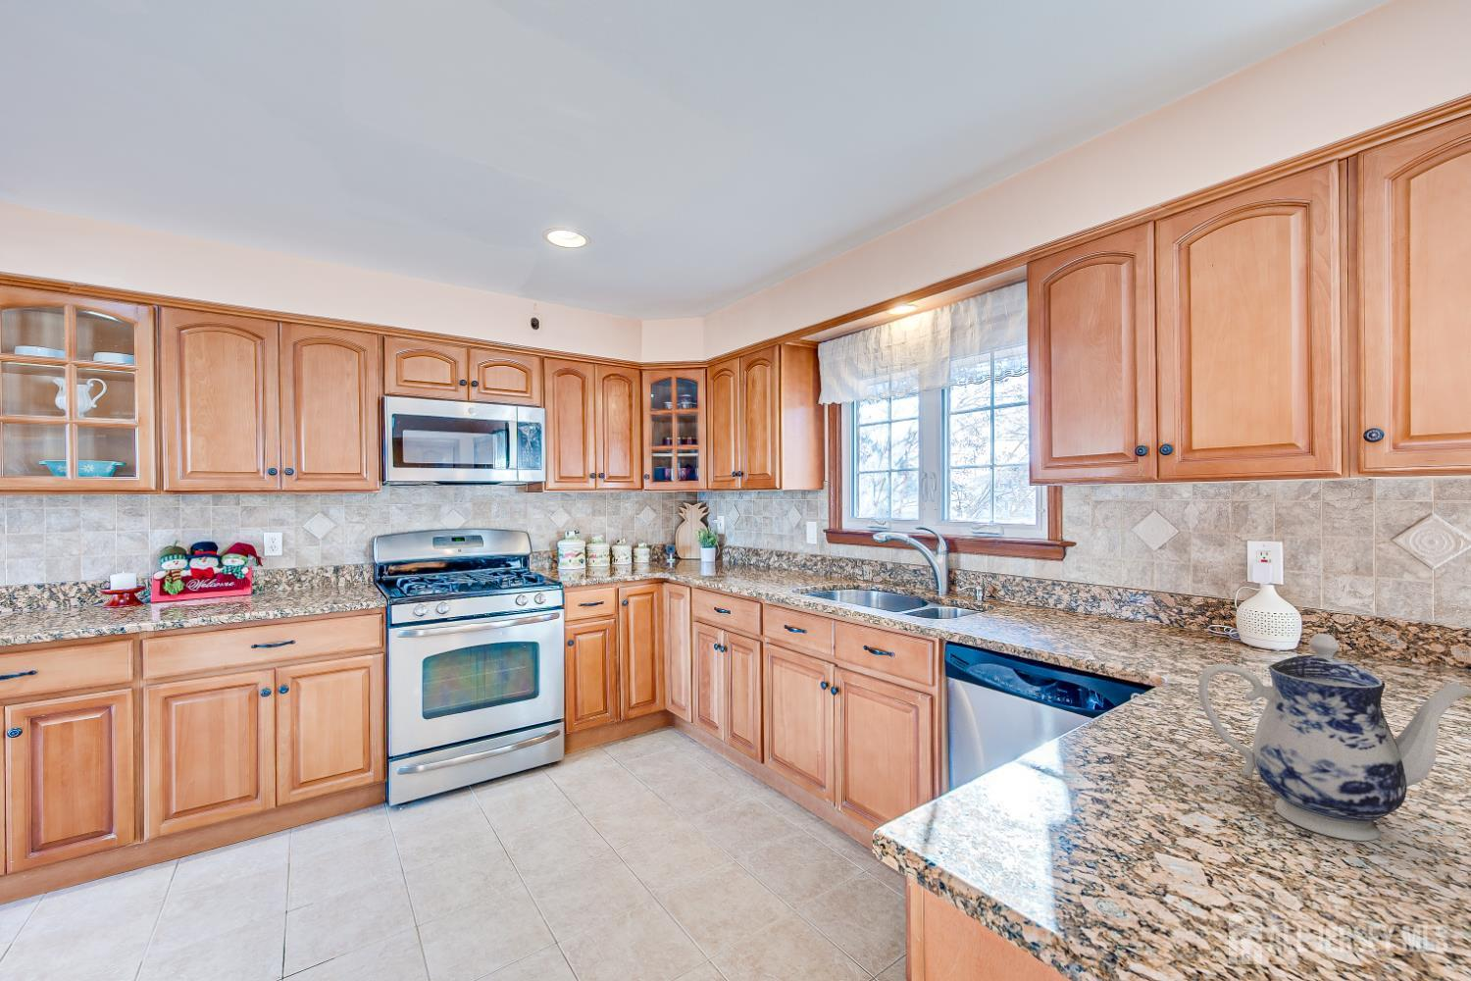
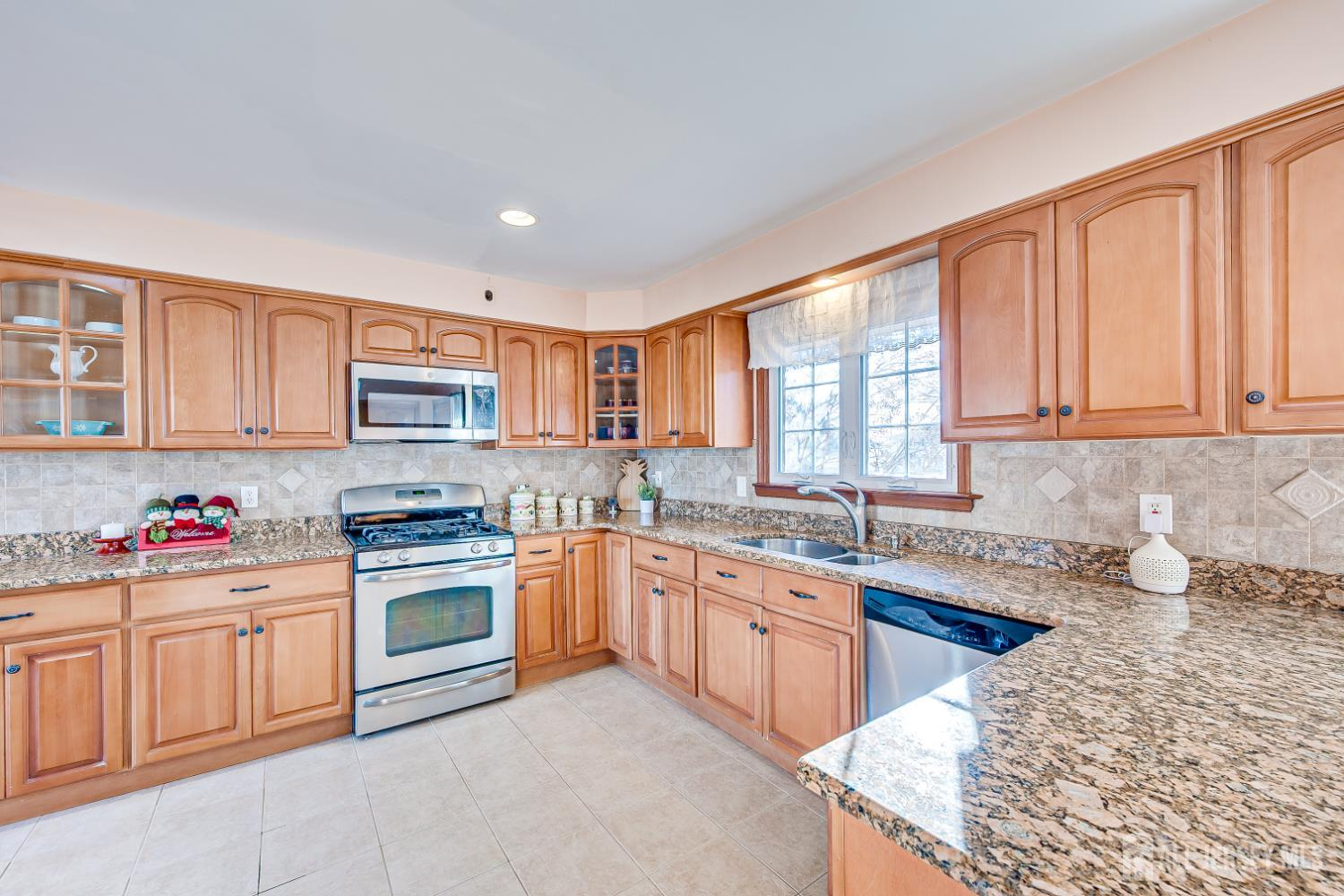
- teapot [1197,633,1471,842]
